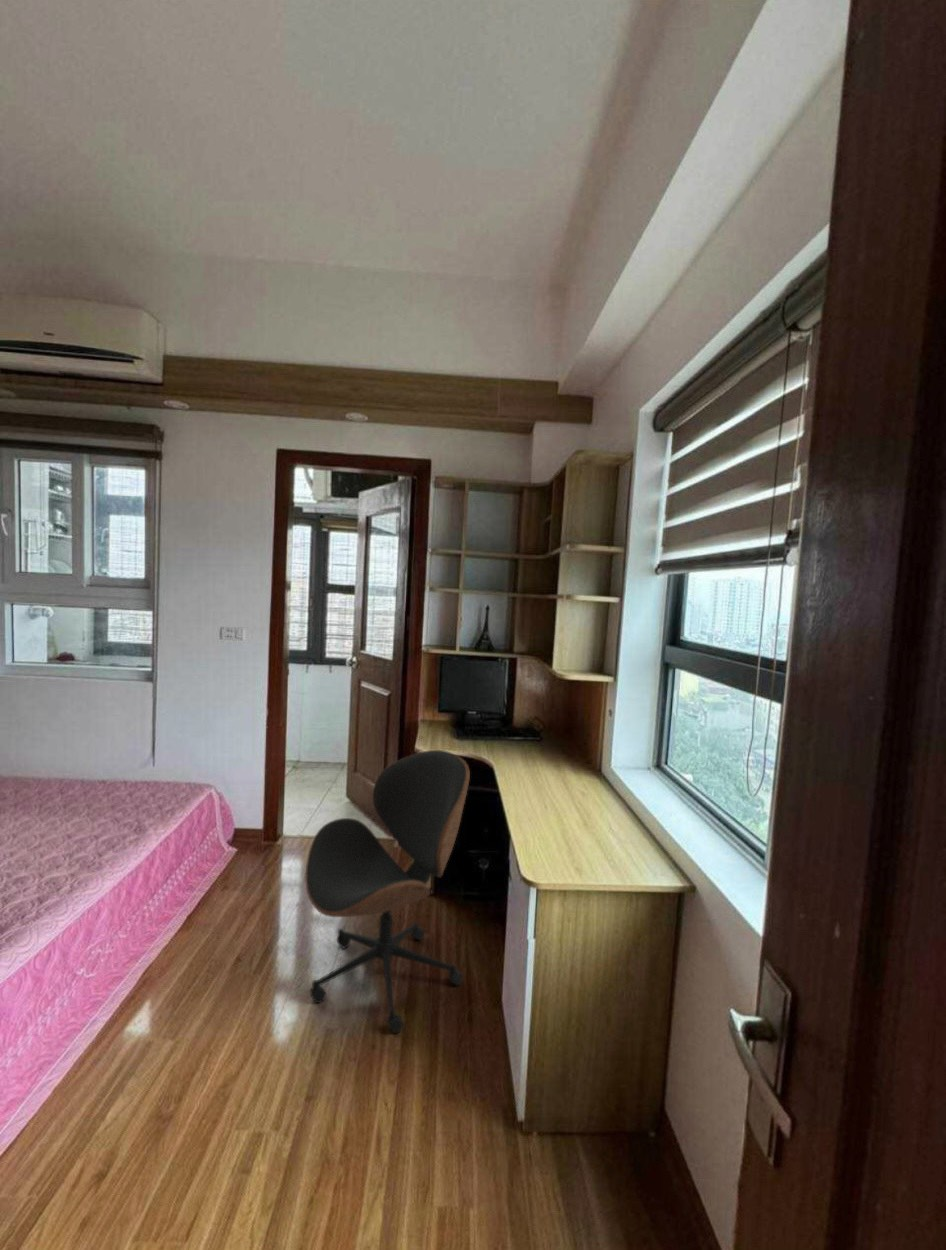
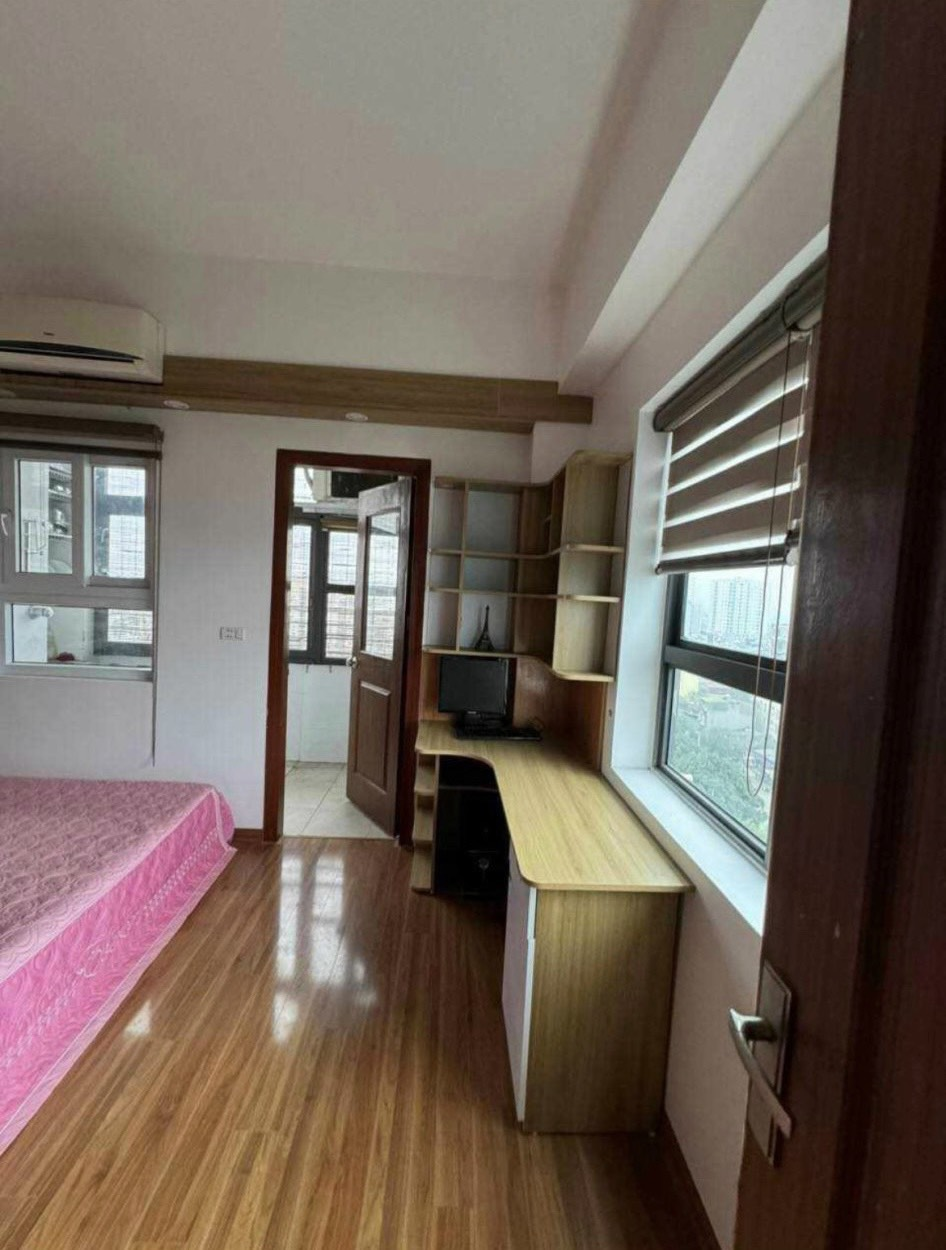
- office chair [305,749,471,1034]
